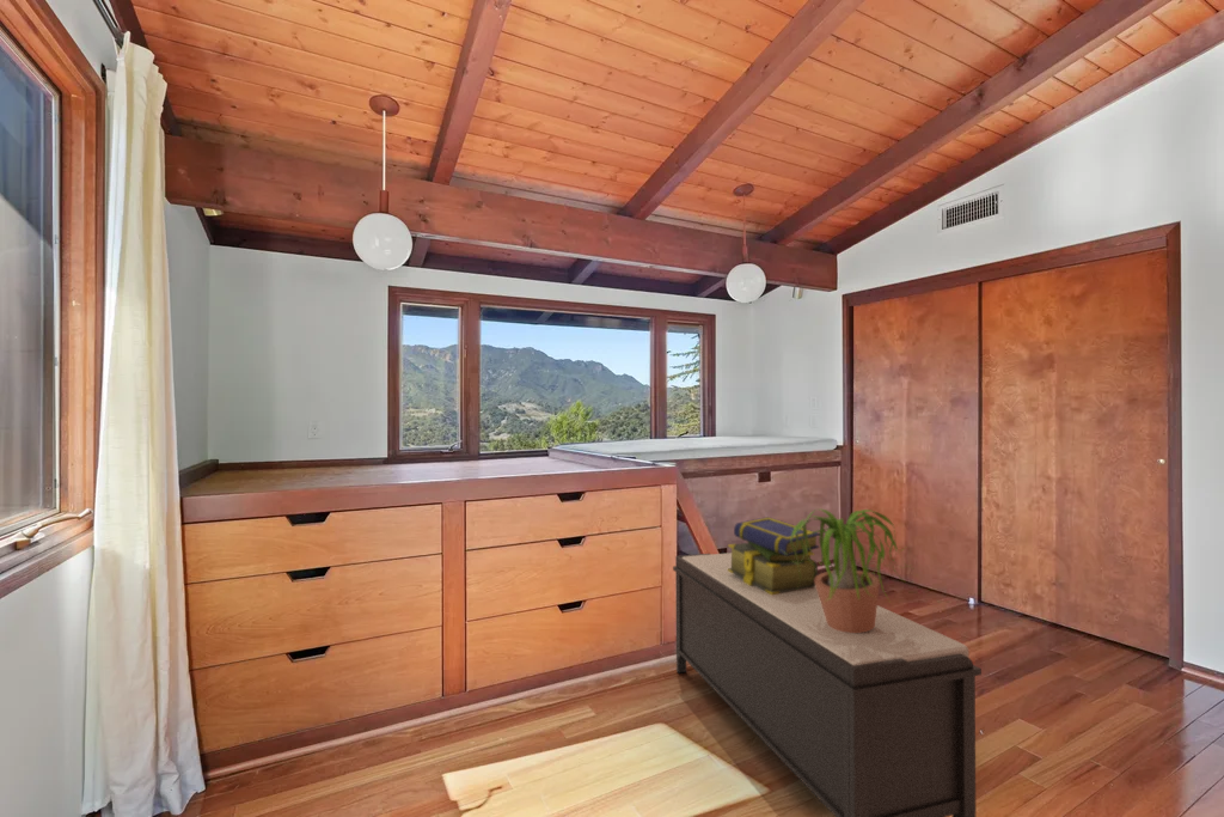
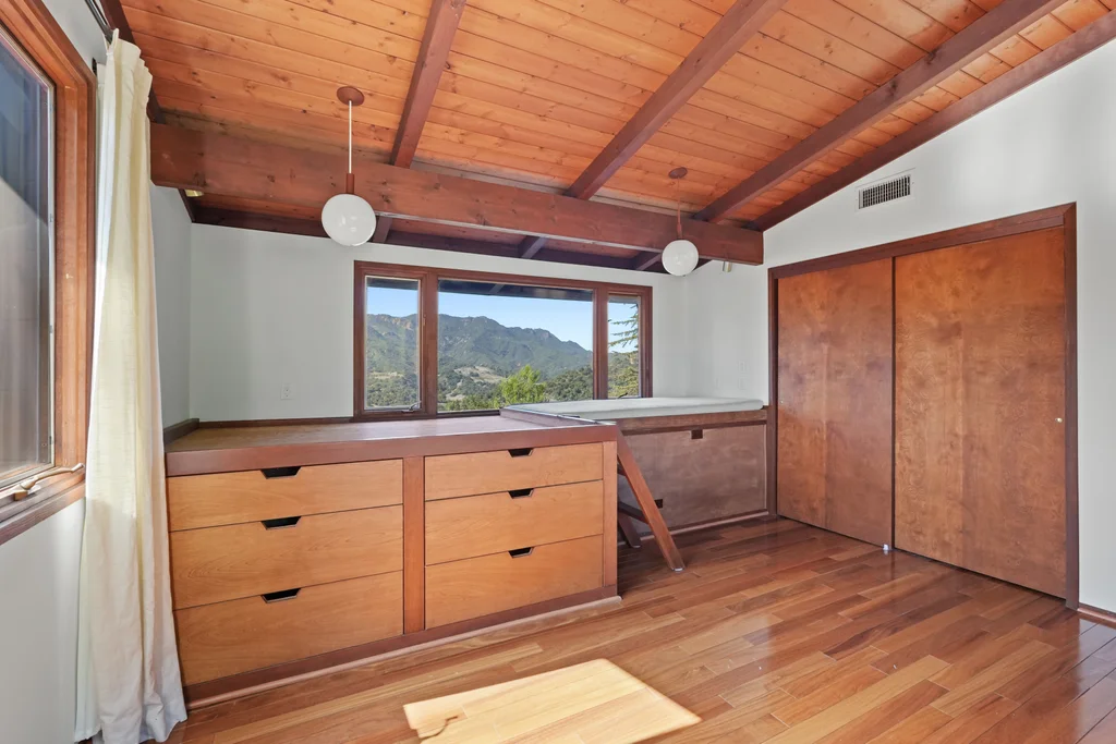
- bench [672,551,983,817]
- potted plant [778,508,917,633]
- stack of books [727,516,820,595]
